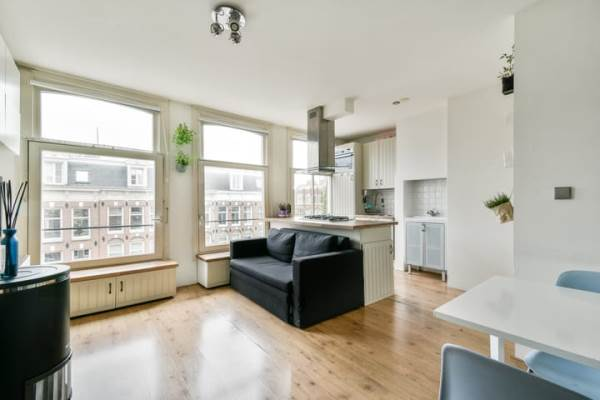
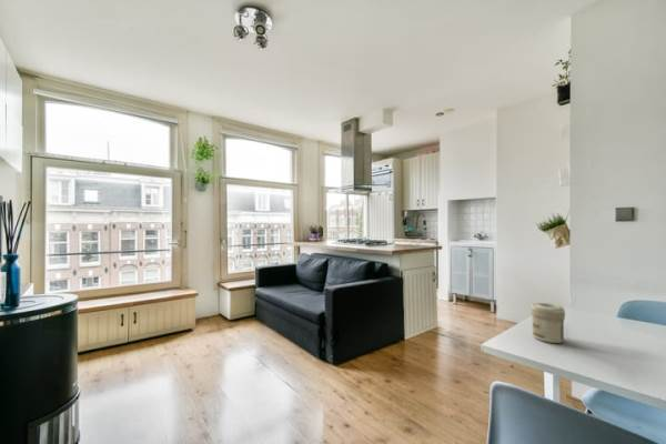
+ jar [529,302,566,344]
